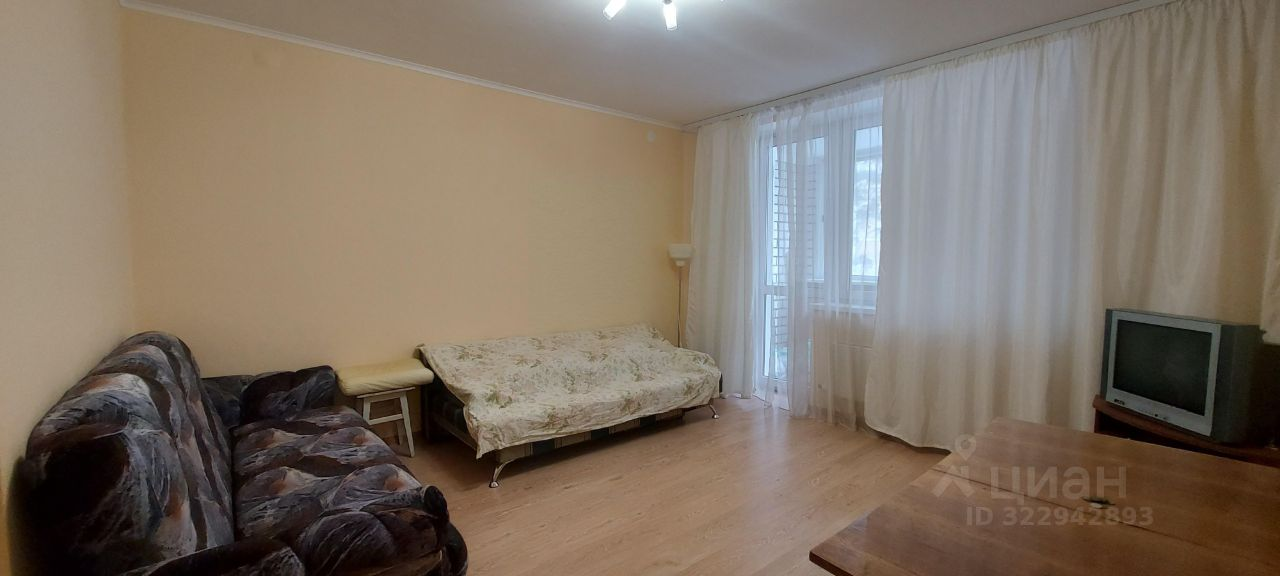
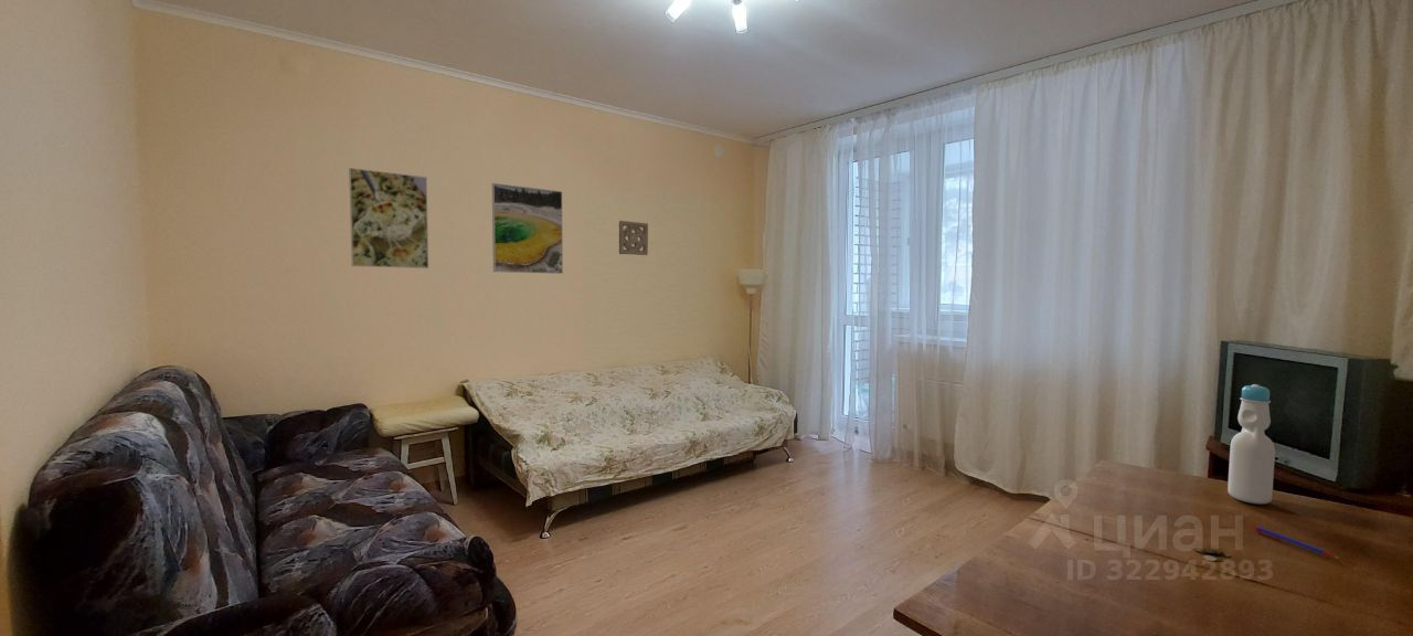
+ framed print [348,167,429,269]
+ wall ornament [618,220,649,256]
+ bottle [1226,383,1276,505]
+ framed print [491,182,564,275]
+ pen [1250,524,1338,559]
